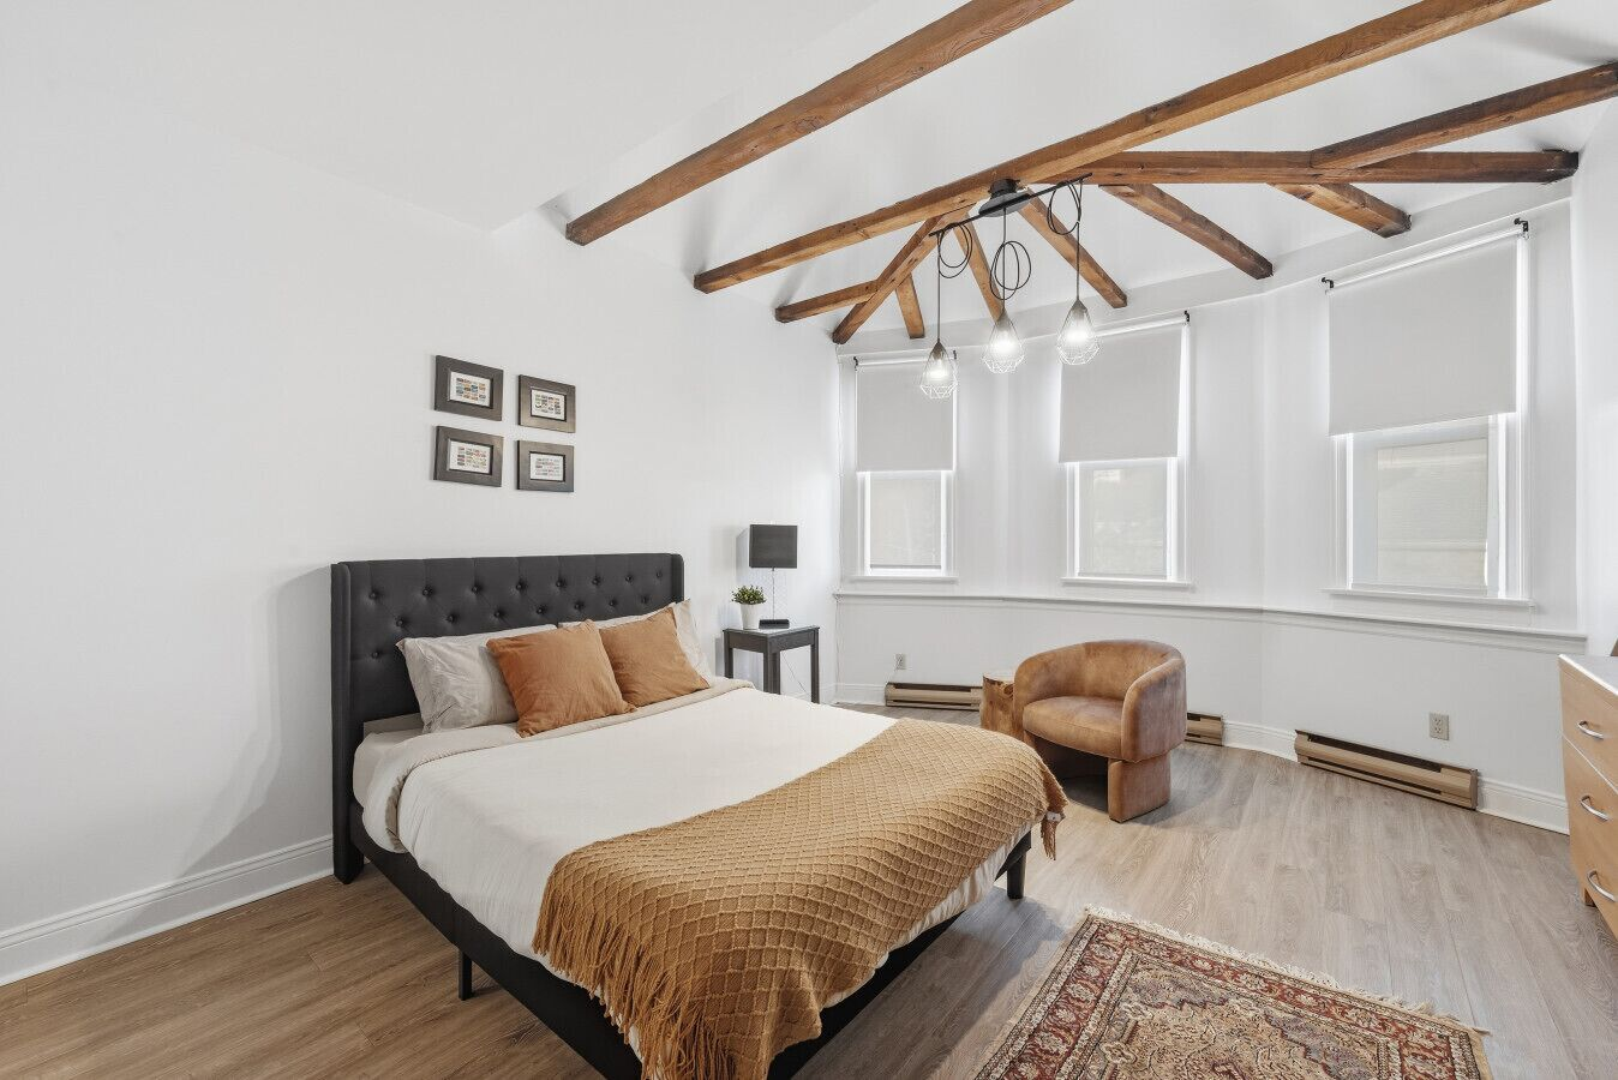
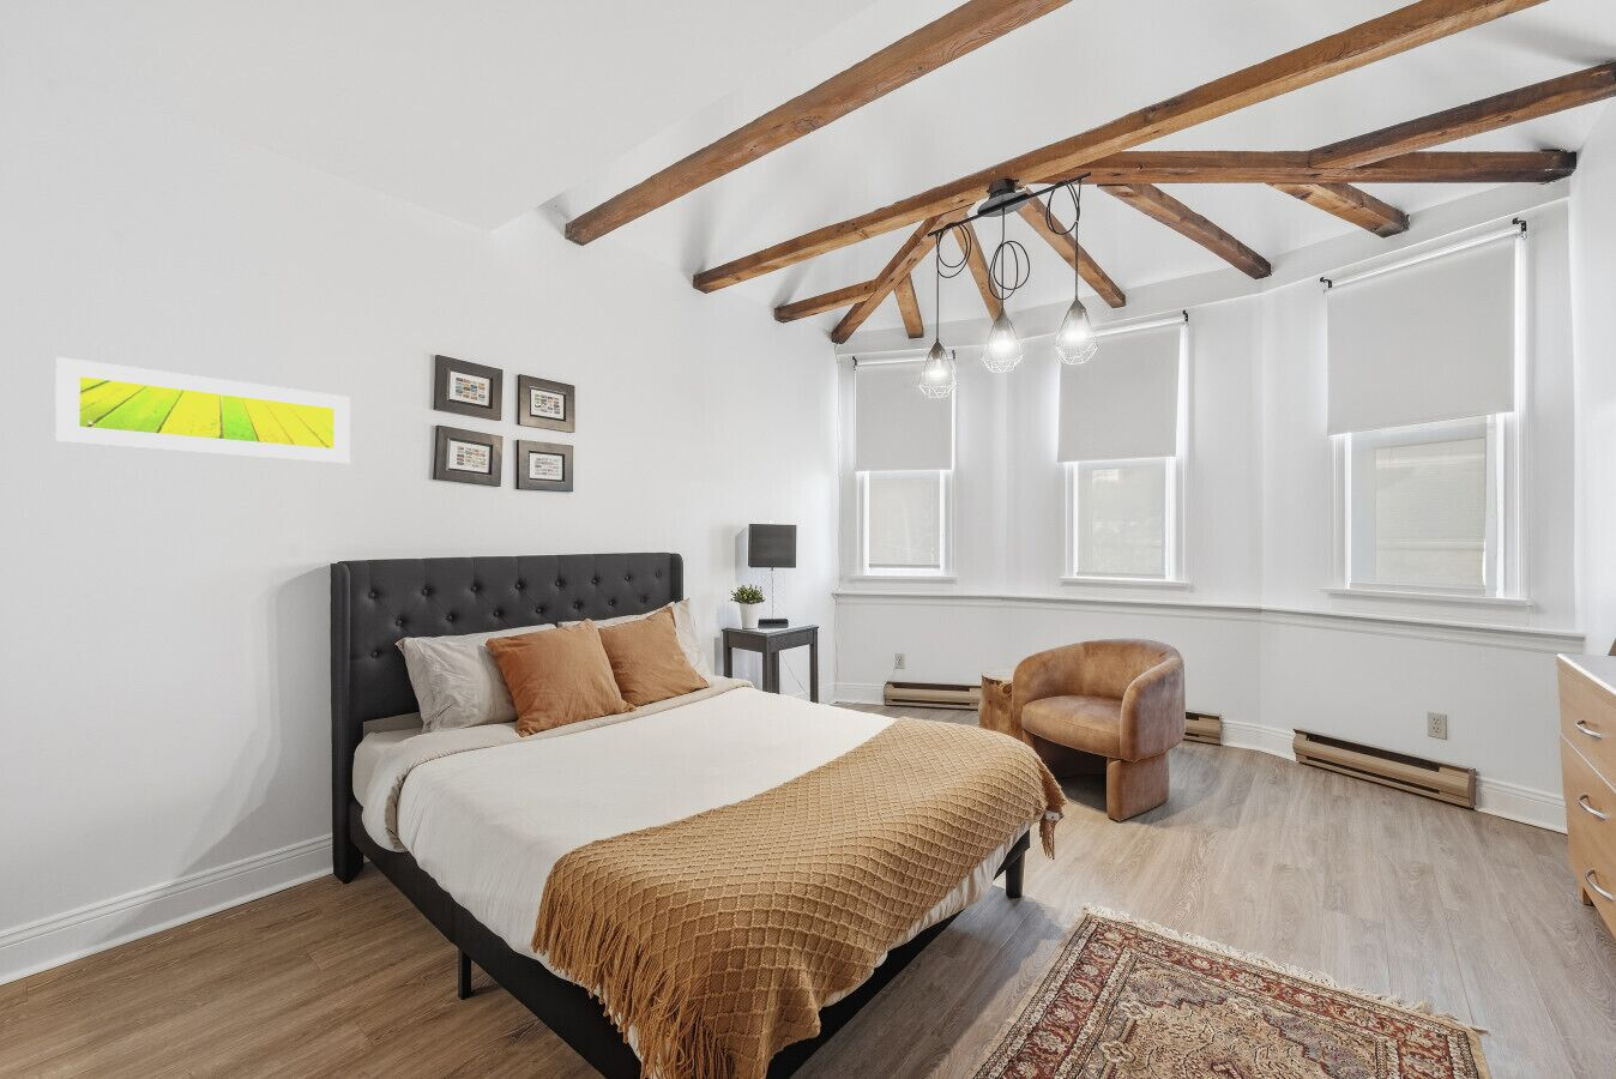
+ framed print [54,356,352,464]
